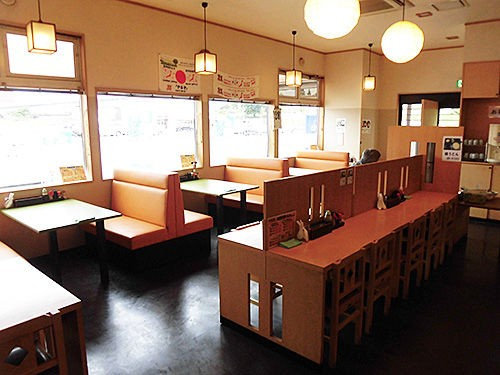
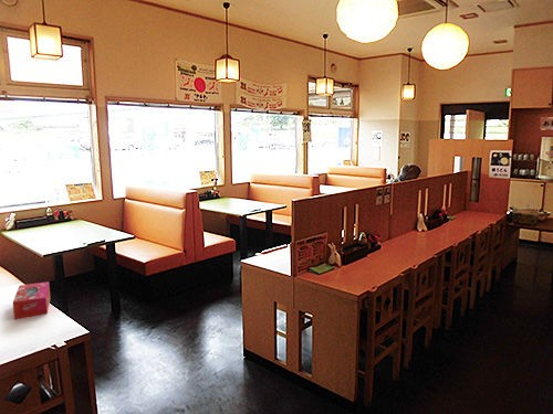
+ tissue box [12,280,51,320]
